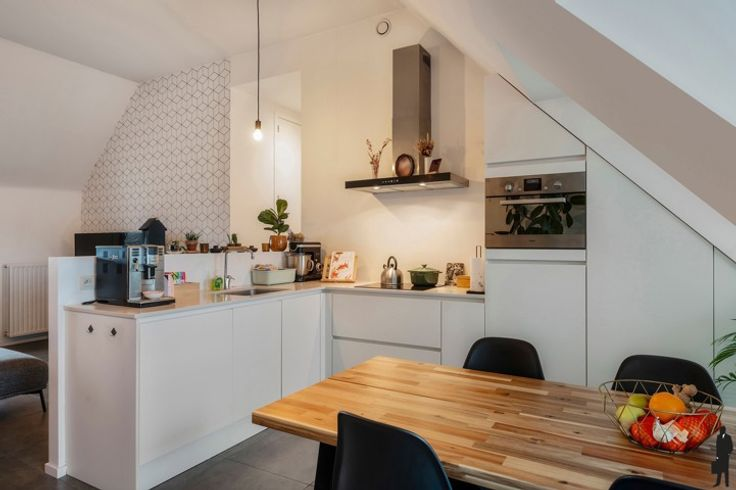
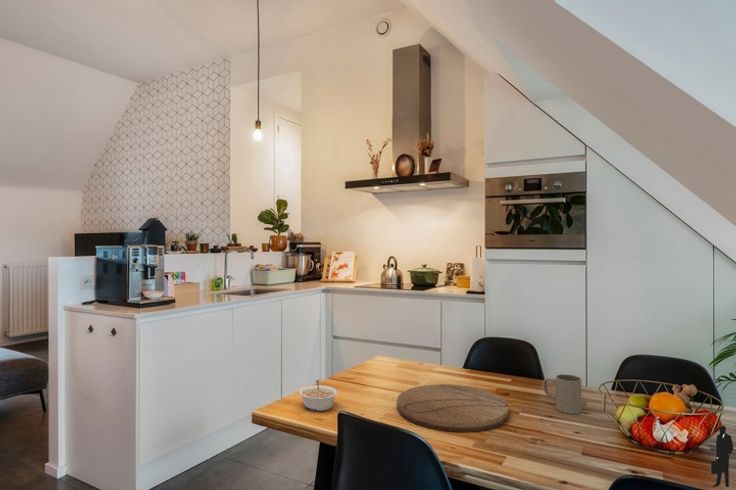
+ cutting board [396,383,510,433]
+ mug [542,373,583,415]
+ legume [298,379,339,412]
